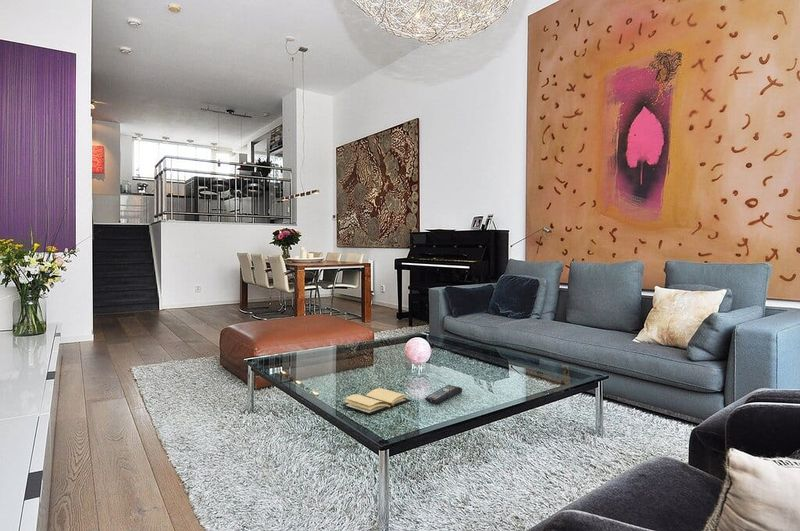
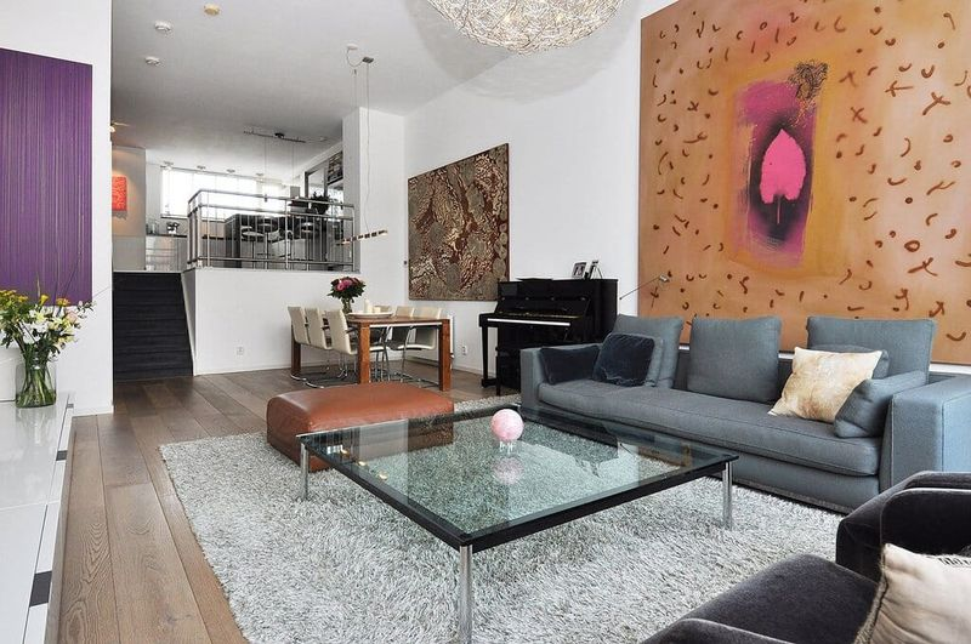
- book [341,387,412,416]
- remote control [424,384,463,405]
